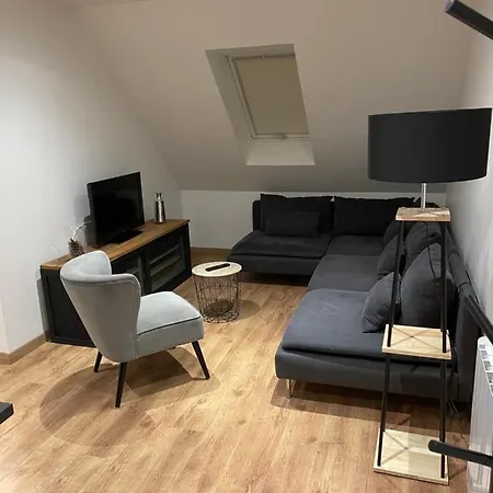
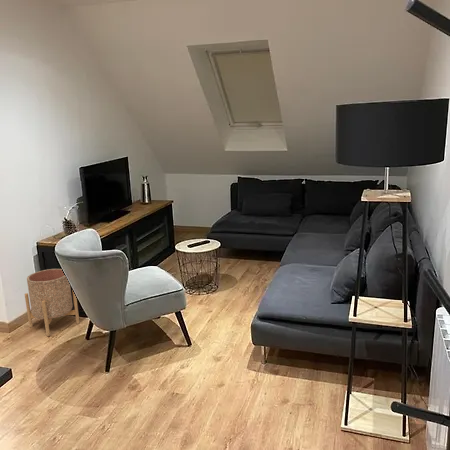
+ planter [24,268,81,337]
